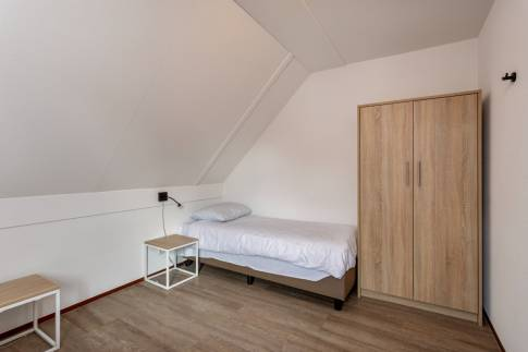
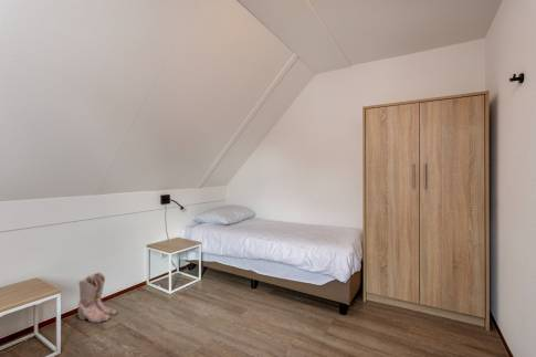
+ boots [77,271,119,324]
